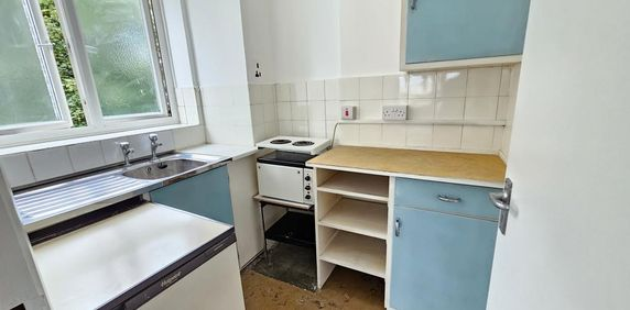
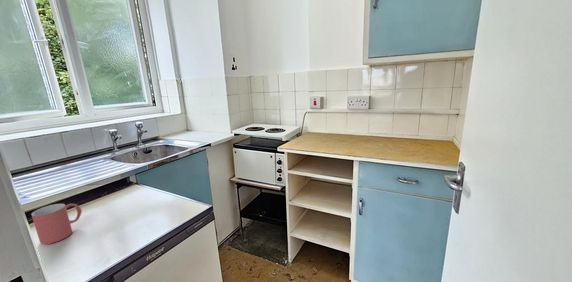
+ mug [30,203,83,245]
